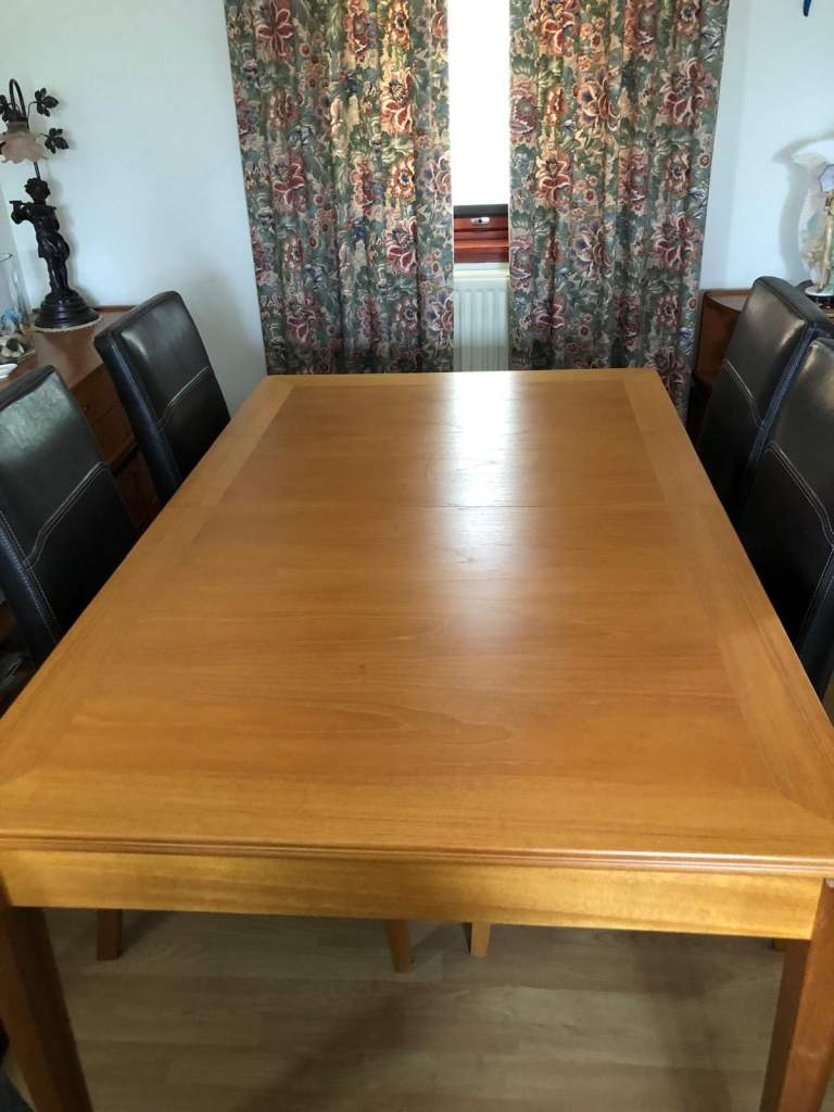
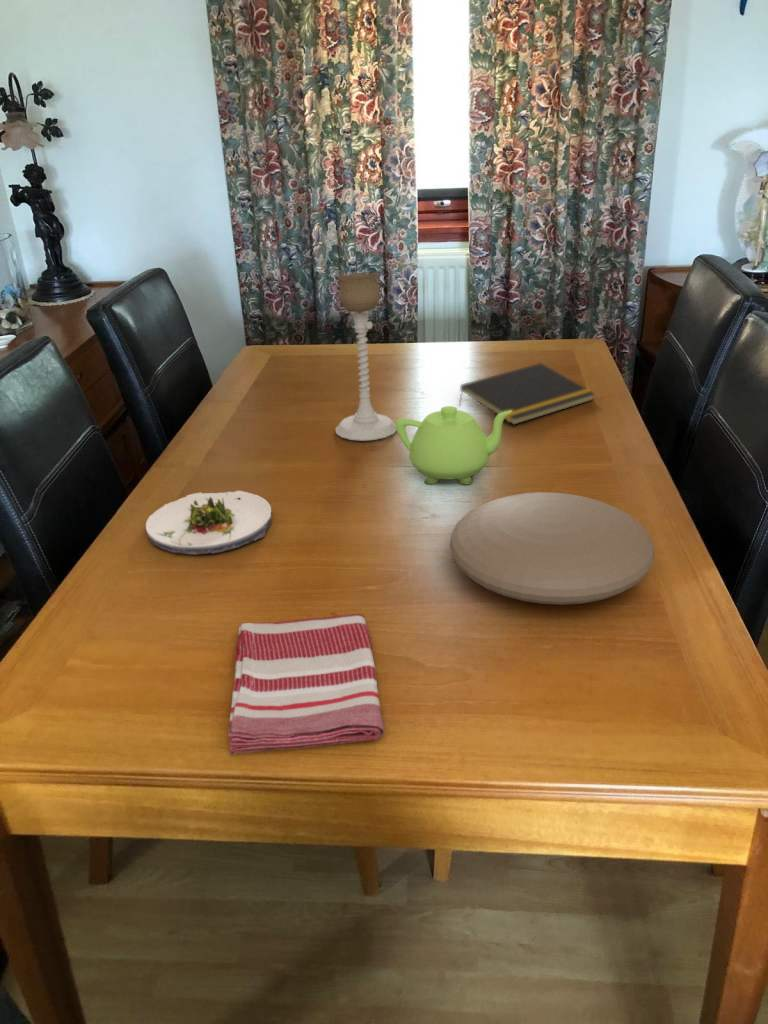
+ candle holder [335,272,397,442]
+ dish towel [227,613,386,756]
+ plate [449,491,656,606]
+ notepad [457,362,596,426]
+ salad plate [145,490,273,556]
+ teapot [395,405,513,485]
